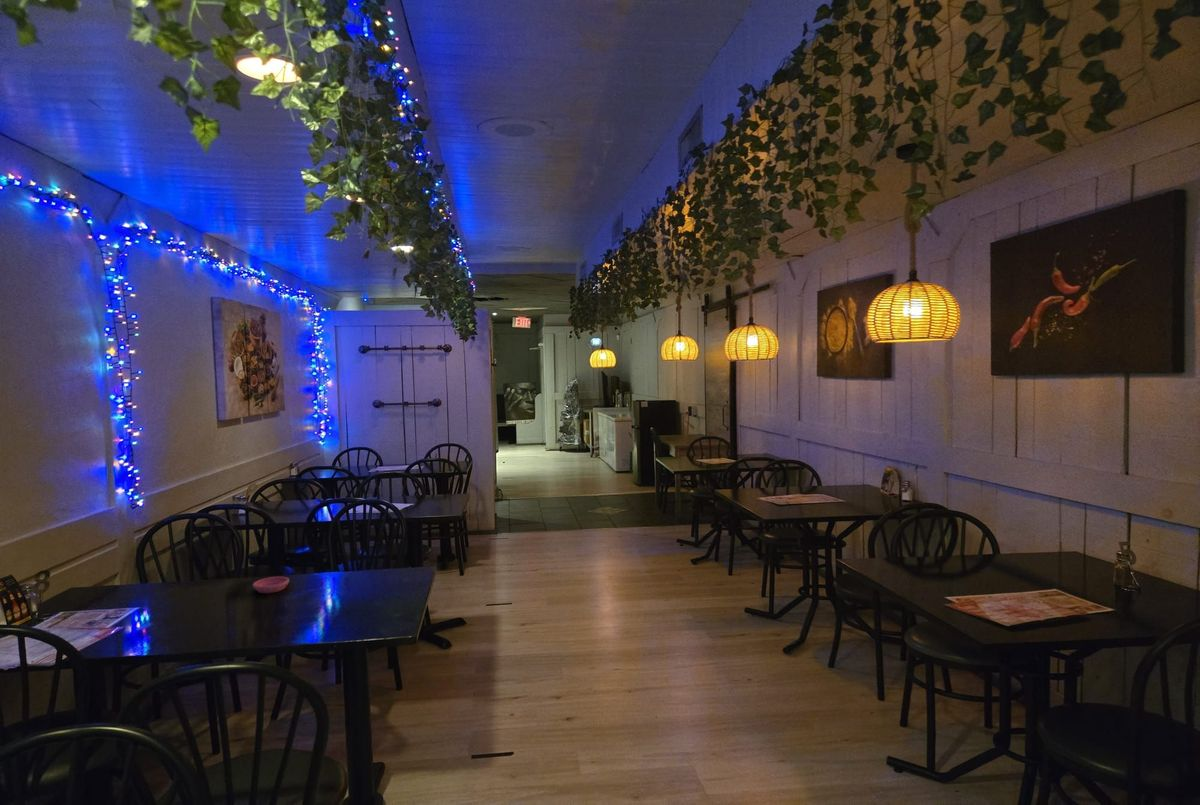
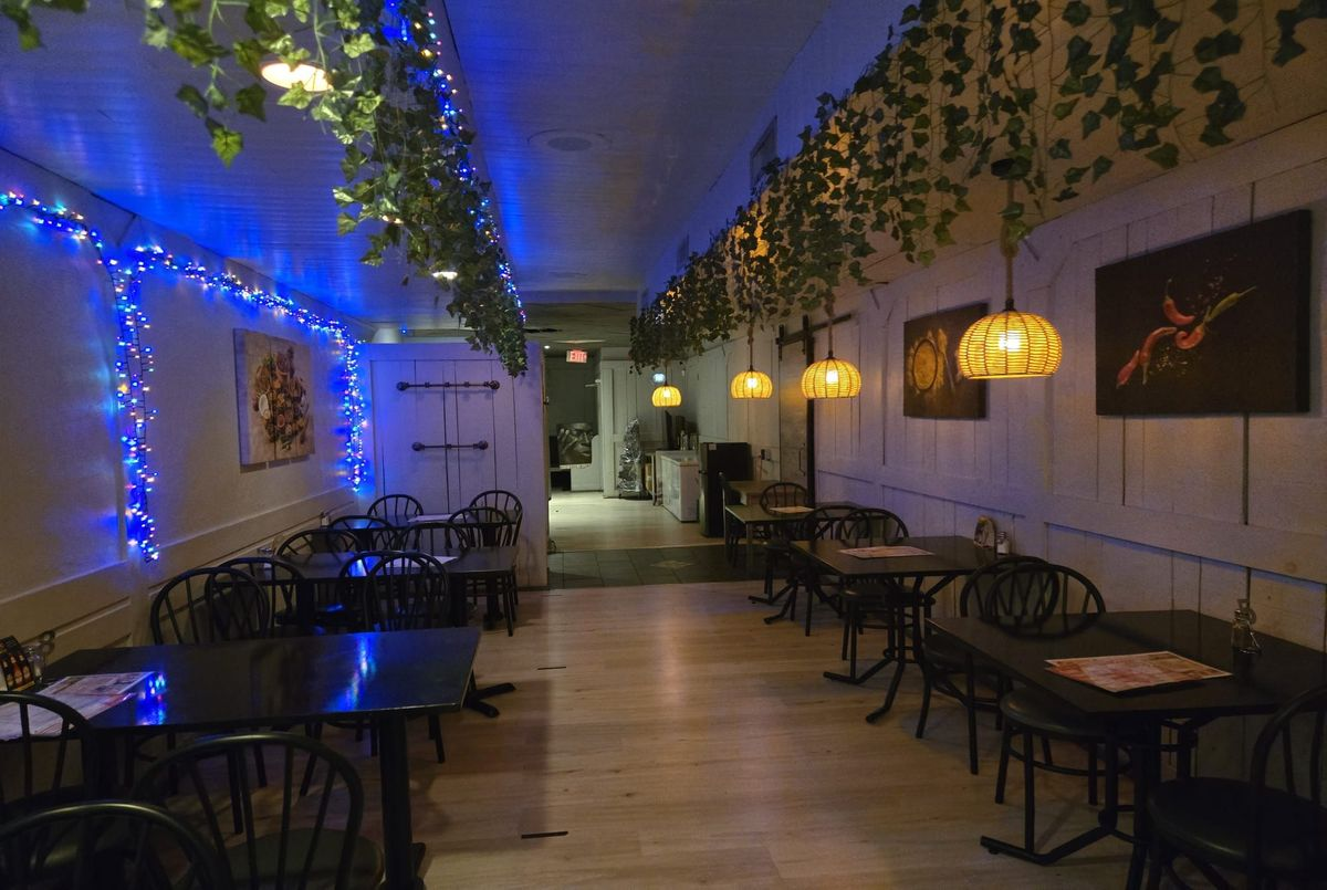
- saucer [252,576,290,594]
